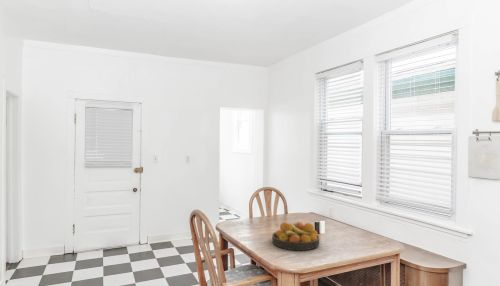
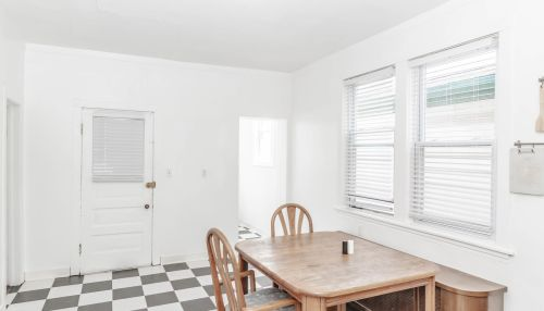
- fruit bowl [271,221,320,252]
